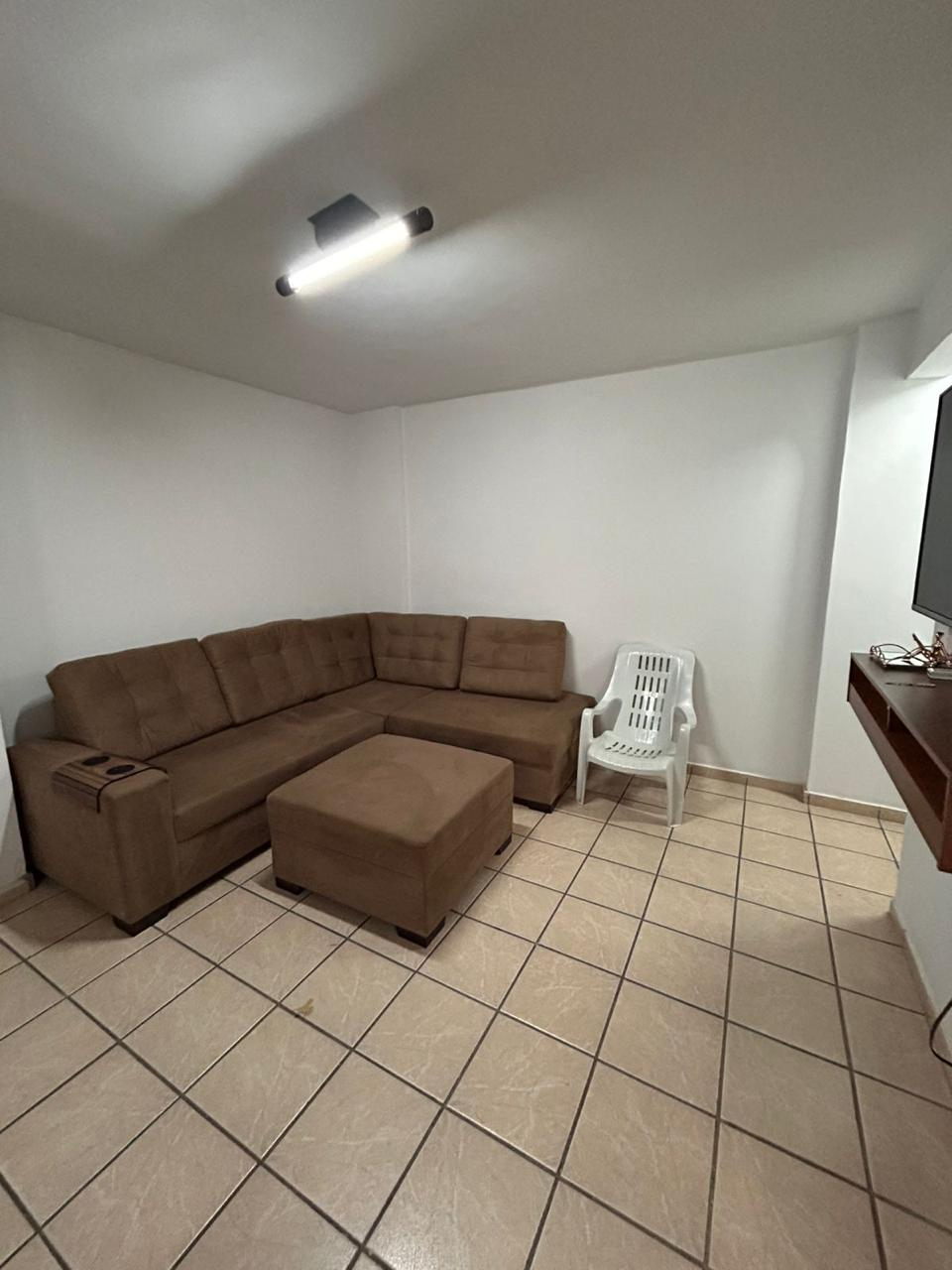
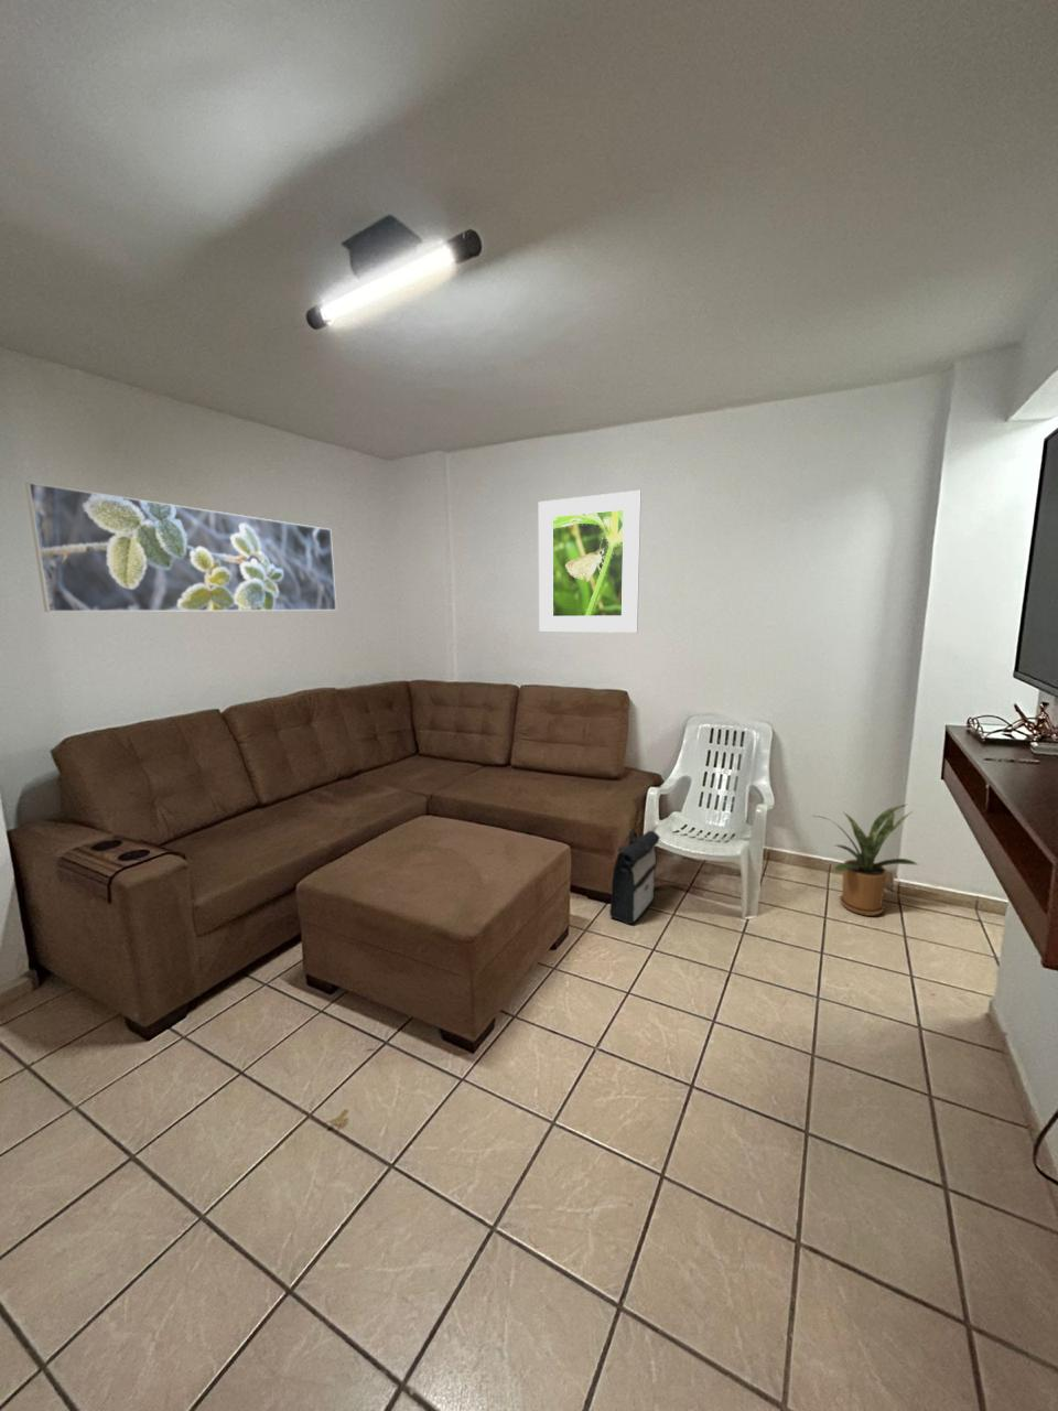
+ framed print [24,482,337,613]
+ backpack [608,830,661,924]
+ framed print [538,490,642,634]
+ house plant [811,803,920,918]
